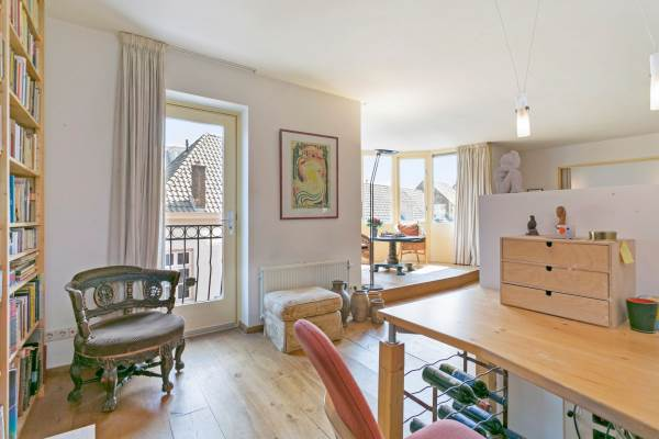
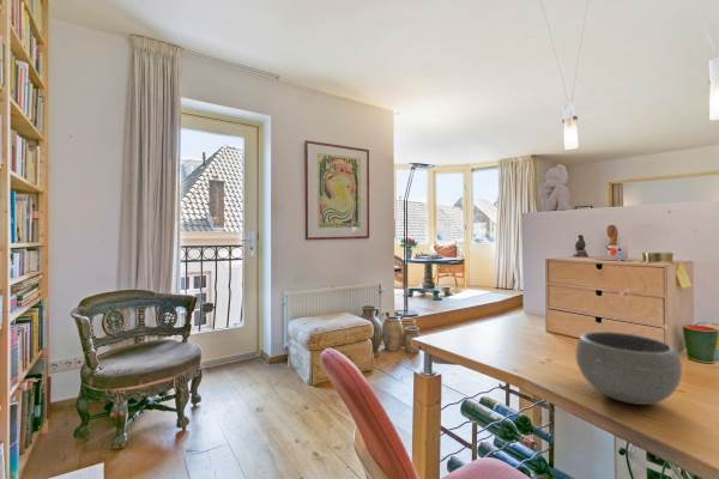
+ bowl [574,331,683,406]
